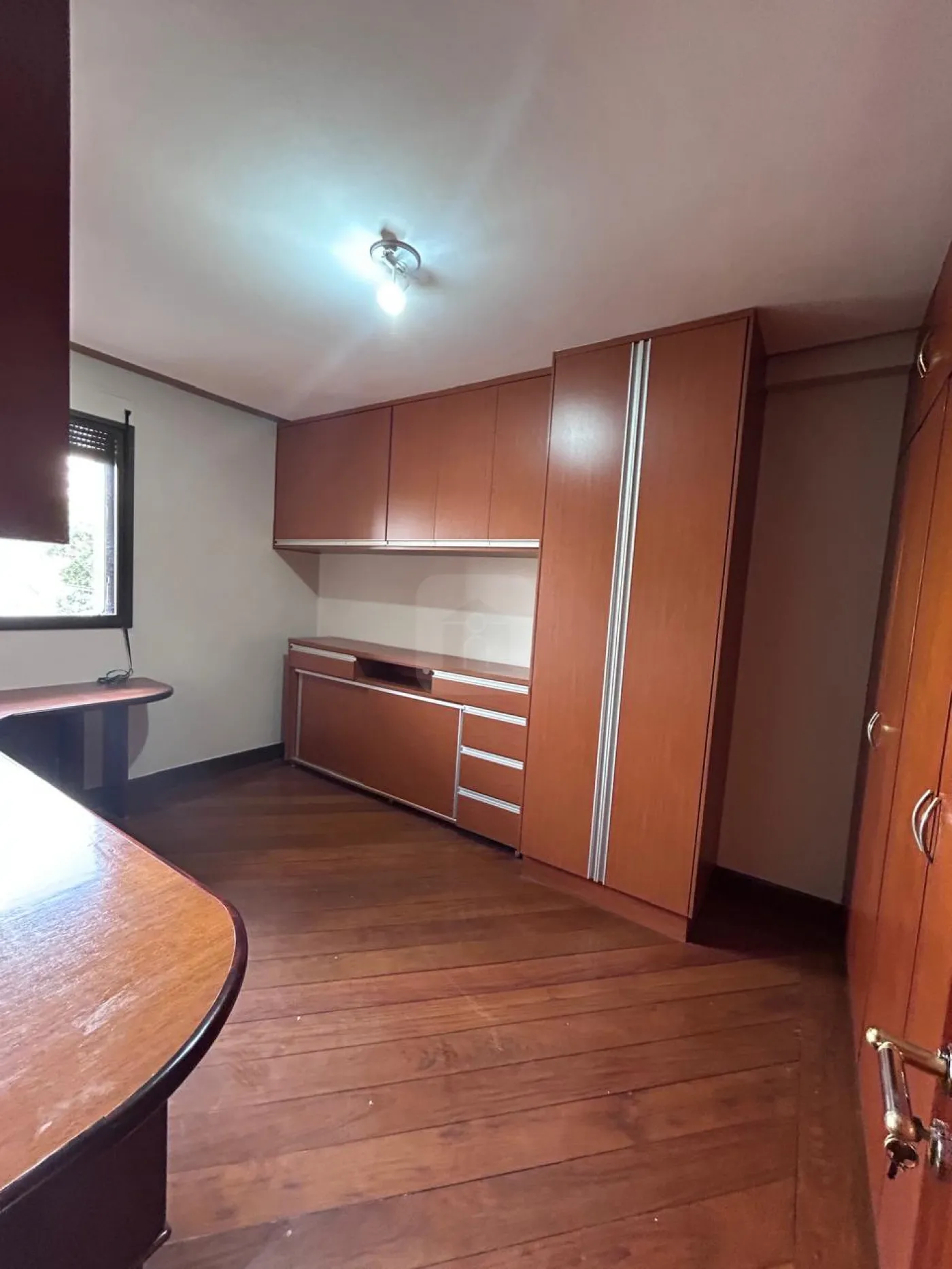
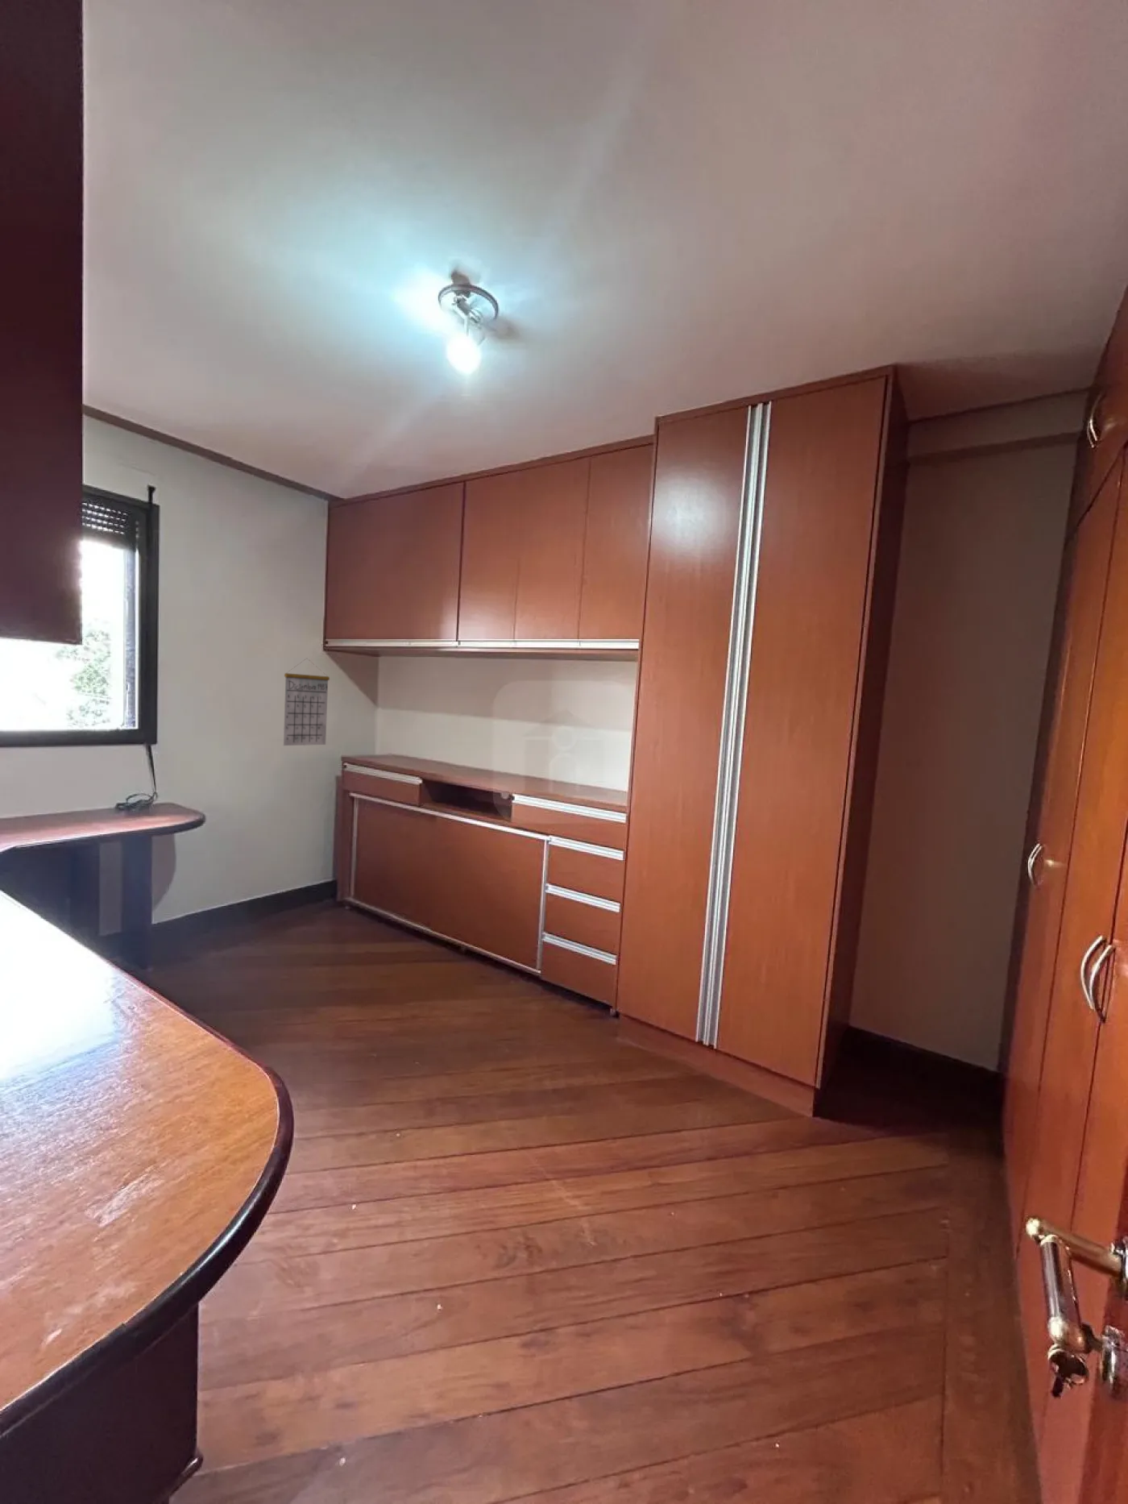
+ calendar [283,658,331,747]
